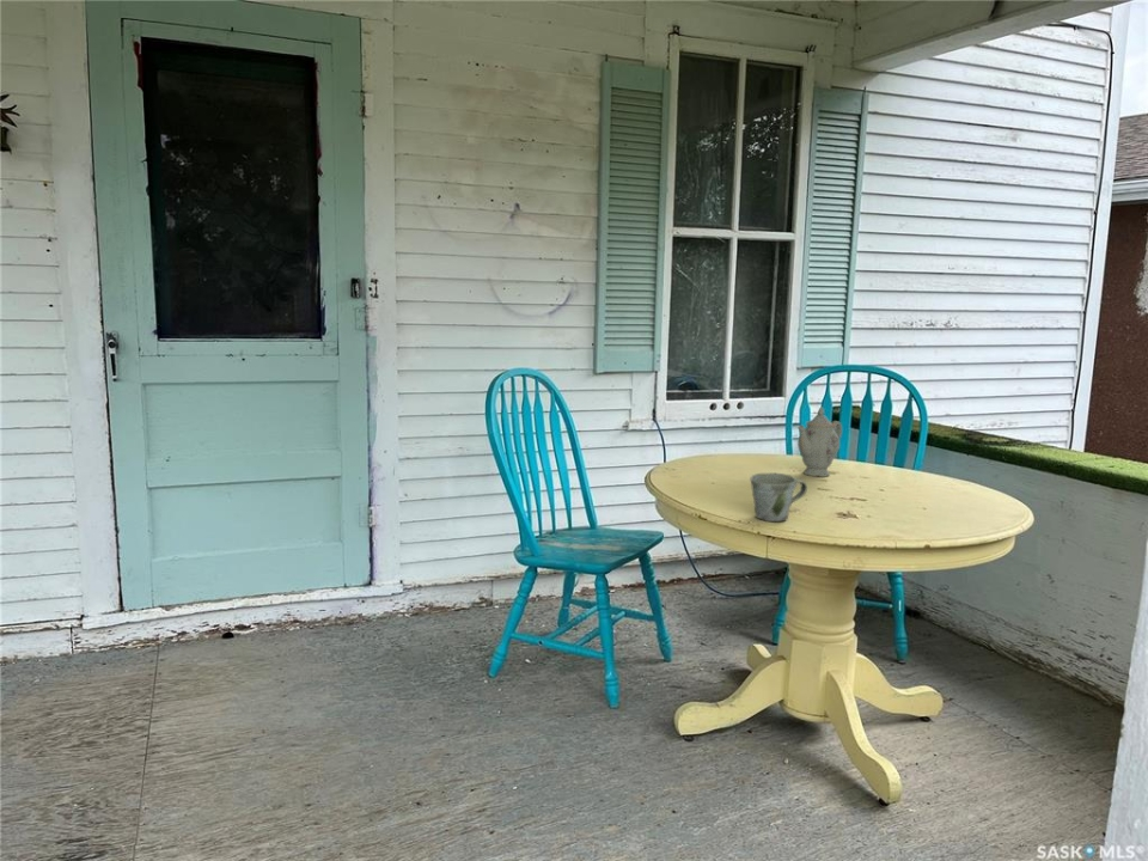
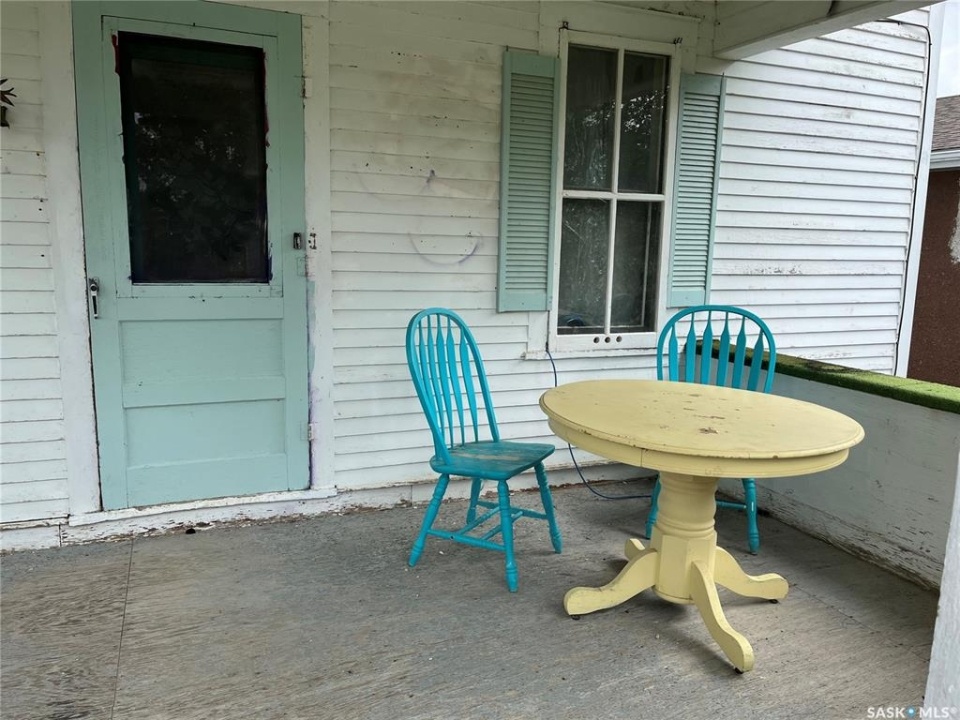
- mug [749,471,808,523]
- chinaware [796,407,843,478]
